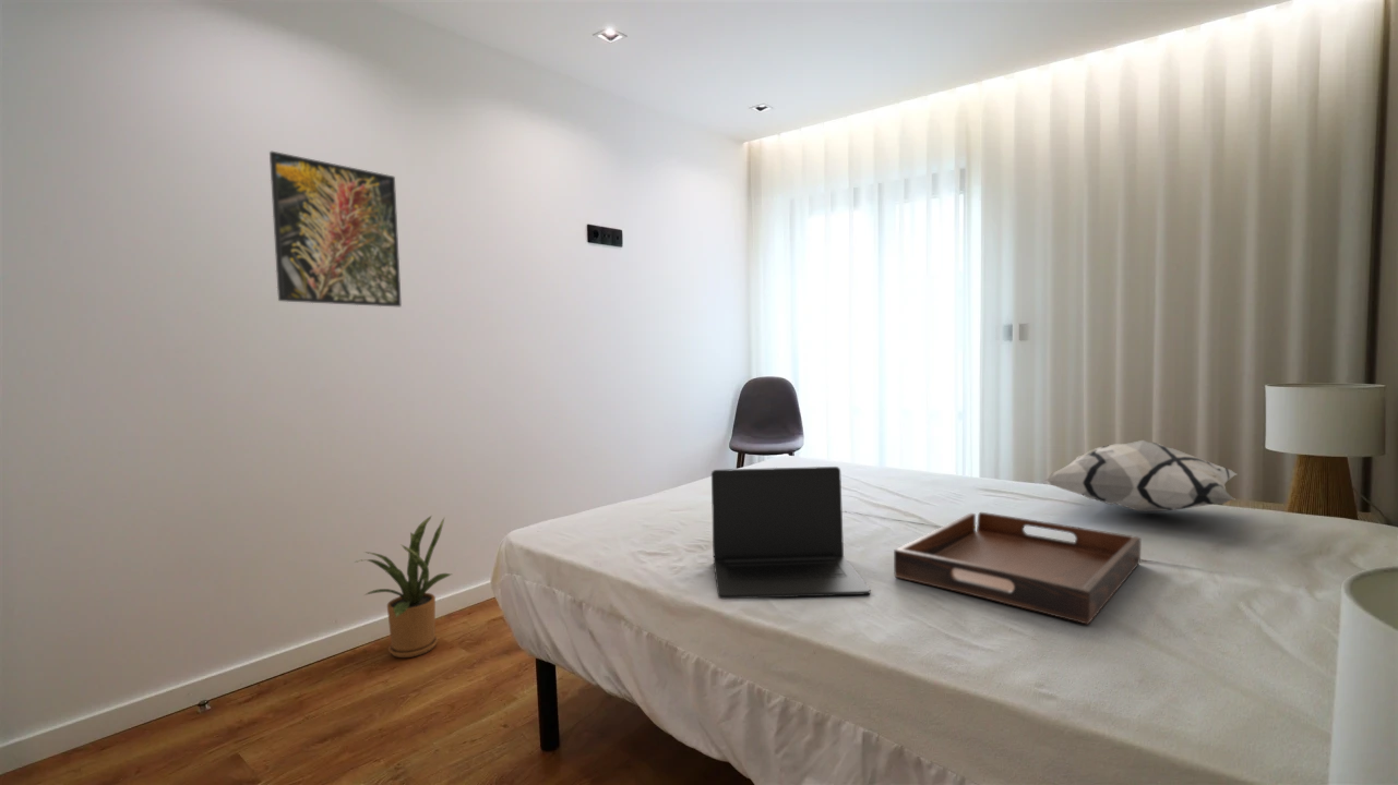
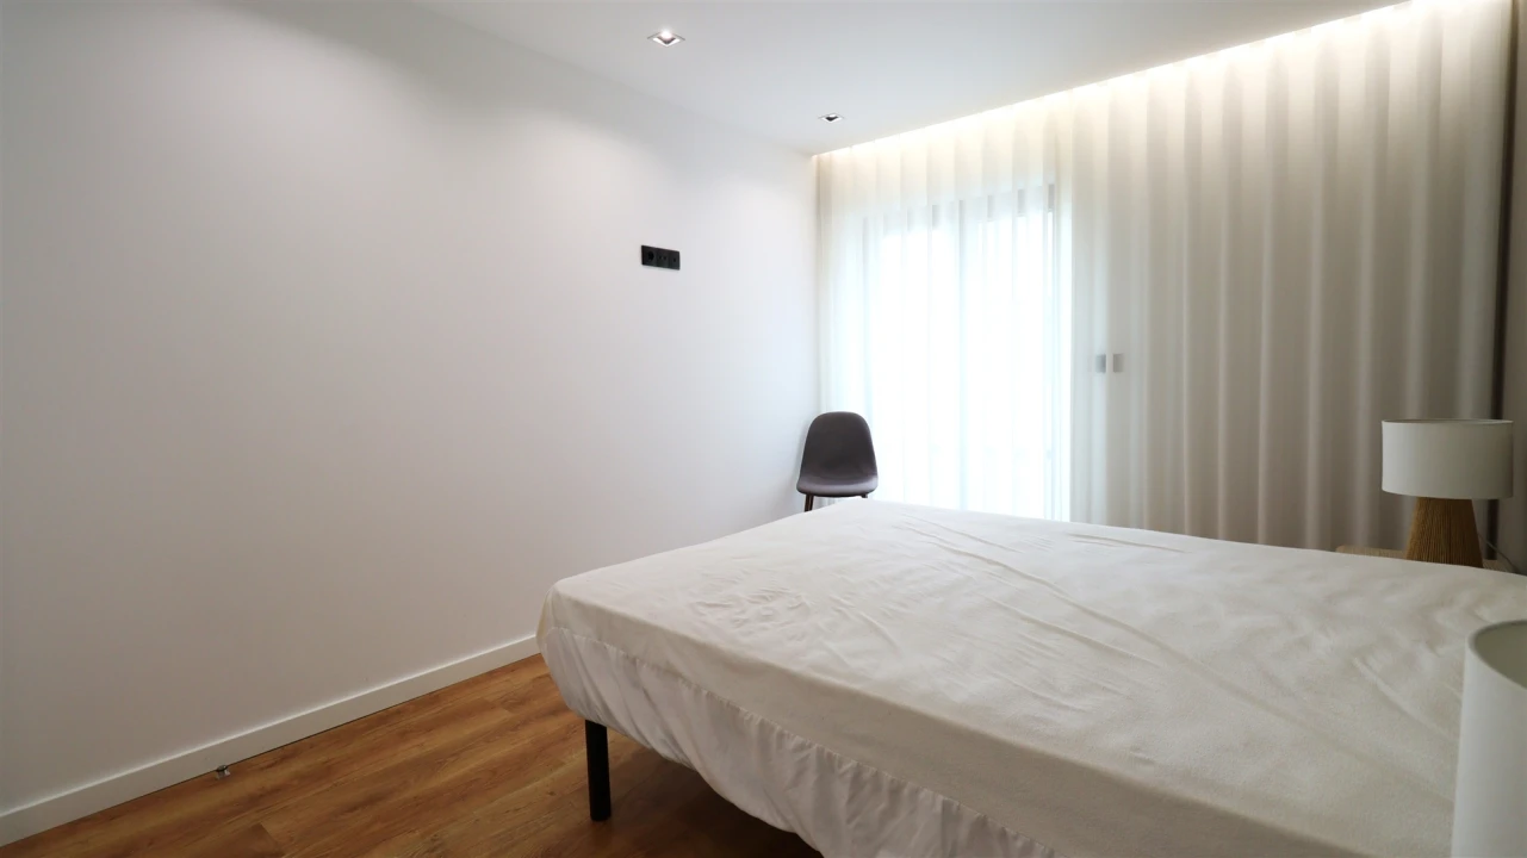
- serving tray [893,511,1142,626]
- house plant [354,515,452,659]
- decorative pillow [1044,439,1238,512]
- laptop [710,466,871,600]
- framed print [268,150,403,307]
